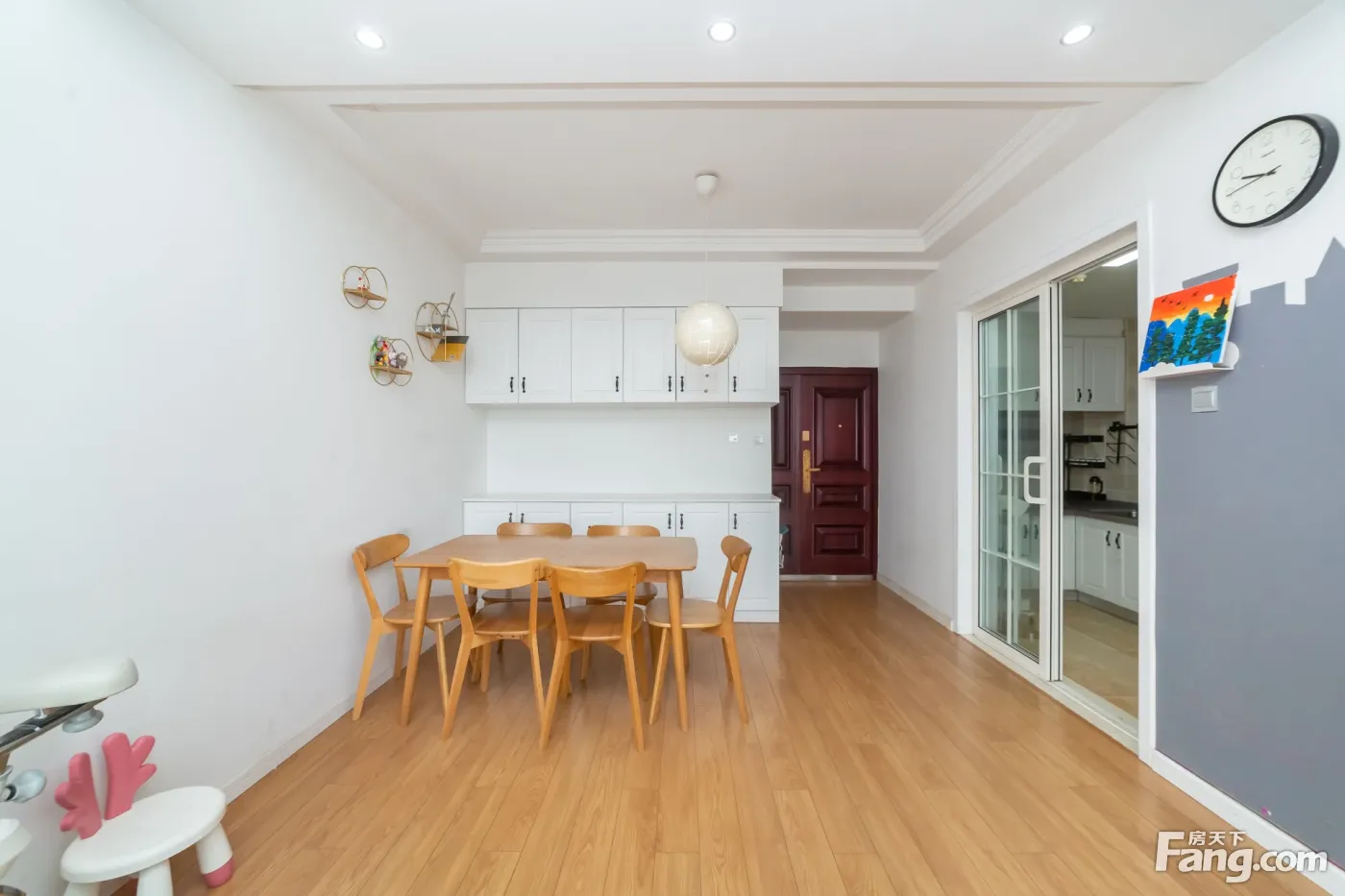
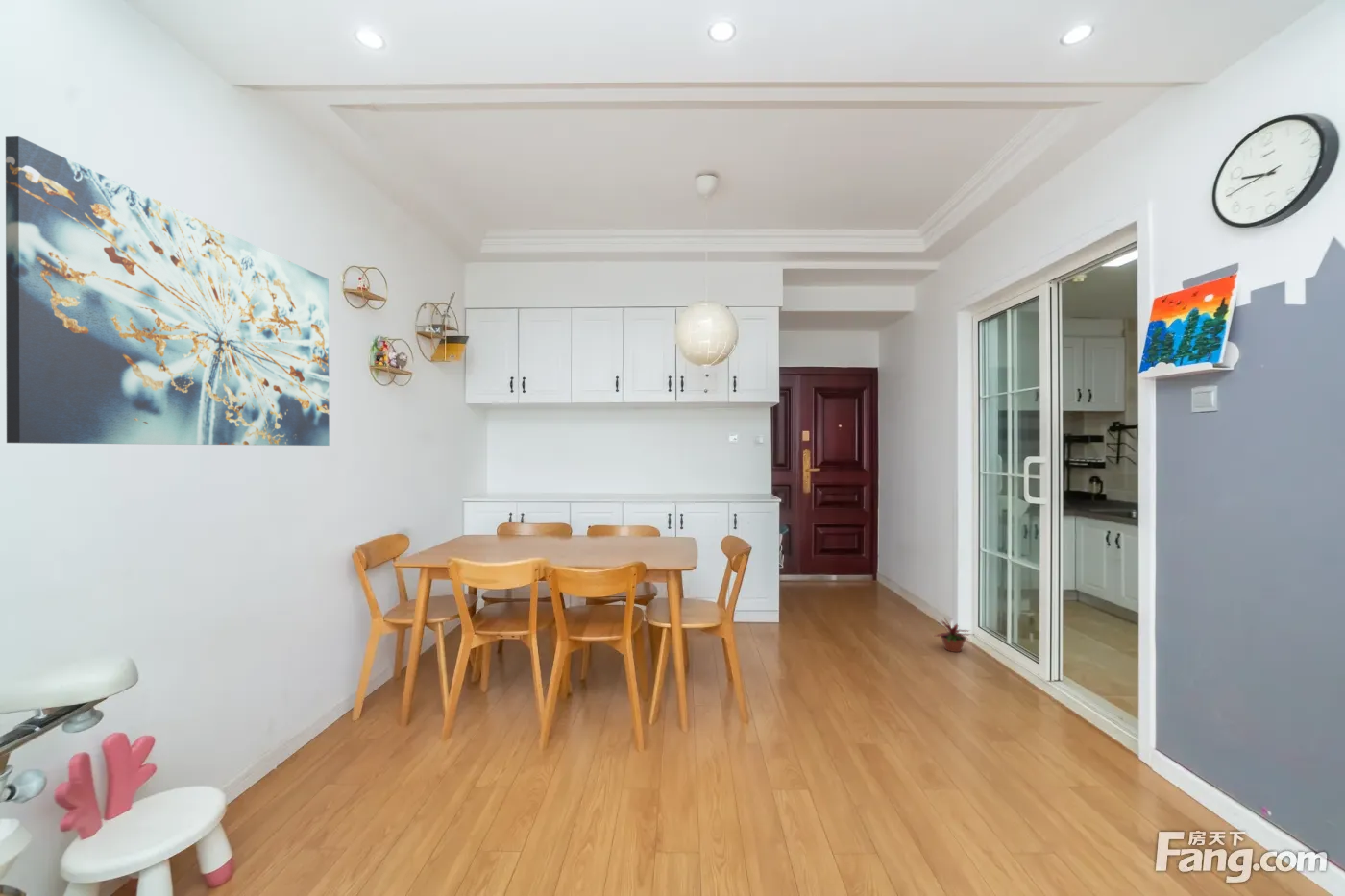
+ wall art [5,135,330,447]
+ potted plant [935,617,972,653]
